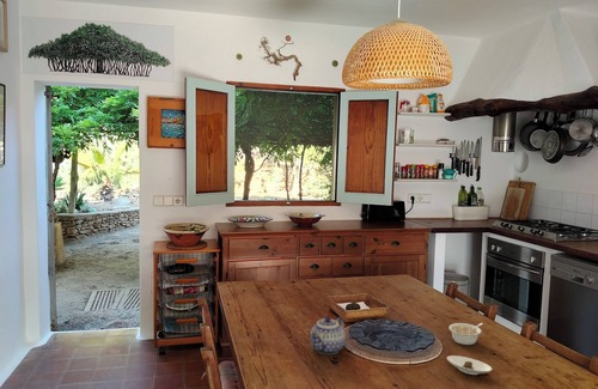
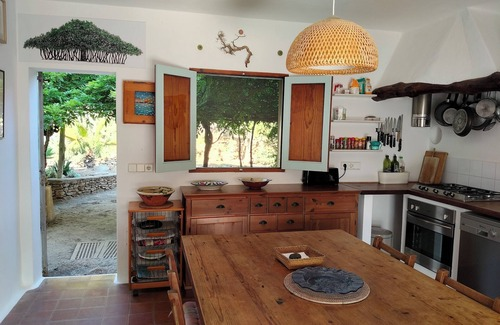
- saucer [446,354,493,376]
- legume [447,322,484,346]
- teapot [309,315,347,355]
